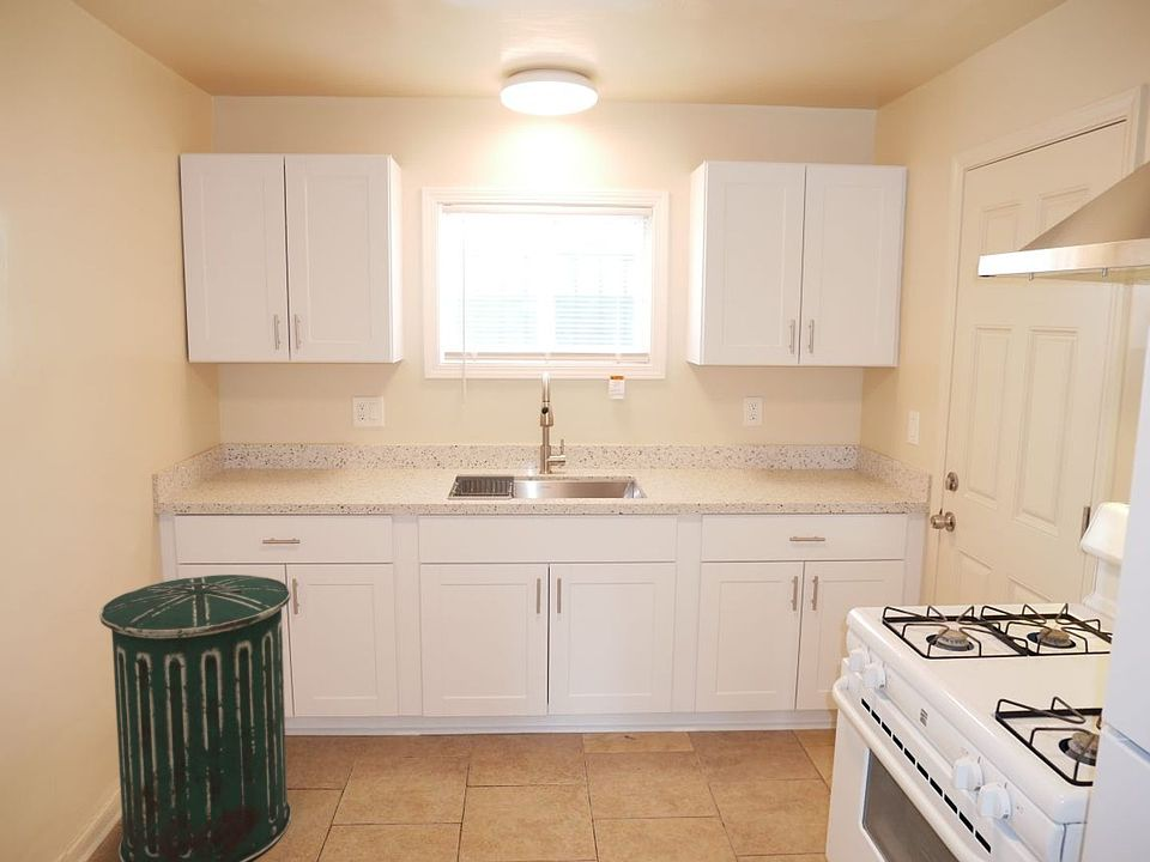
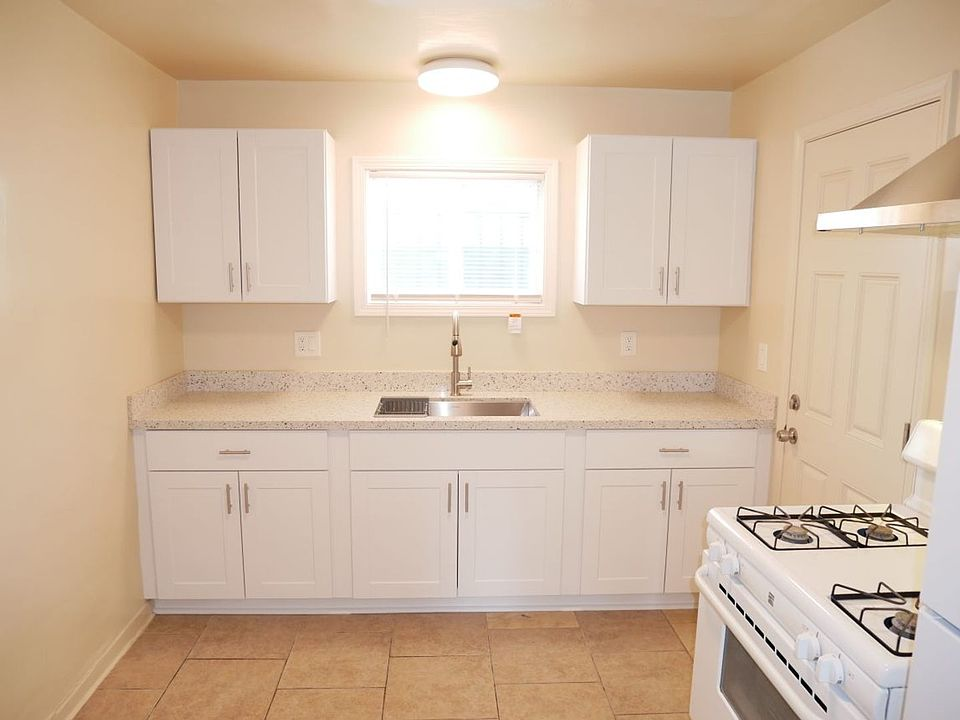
- trash can [98,573,292,862]
